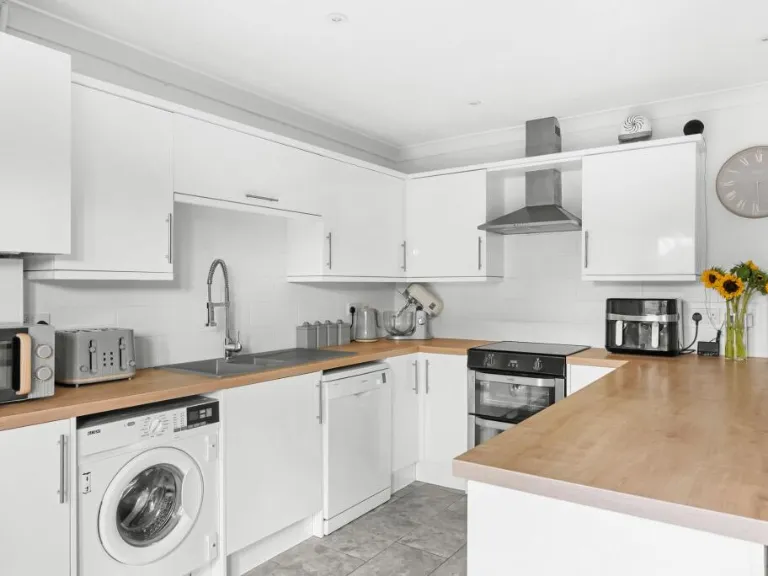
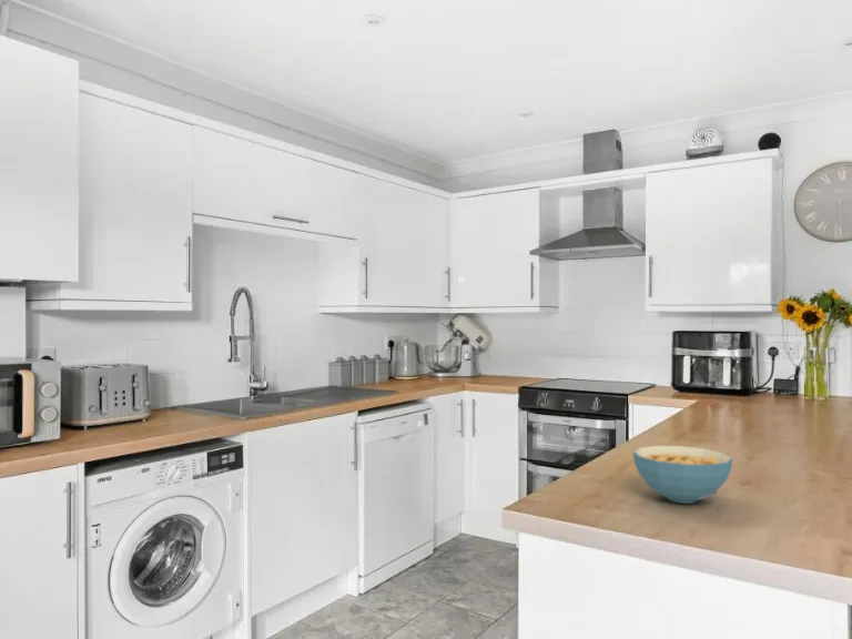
+ cereal bowl [631,445,733,505]
